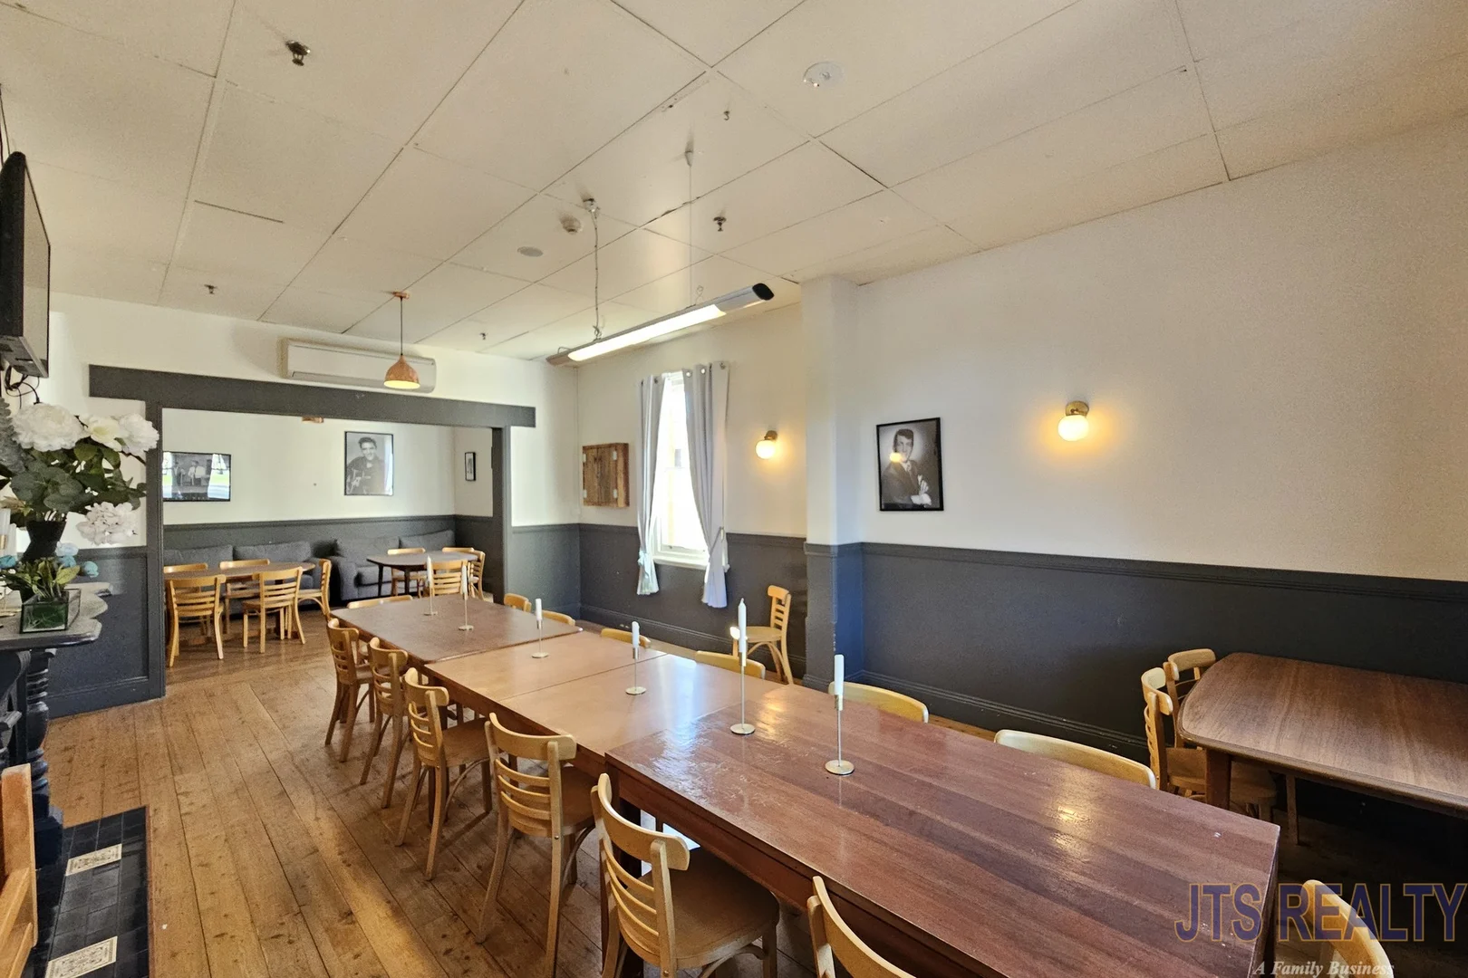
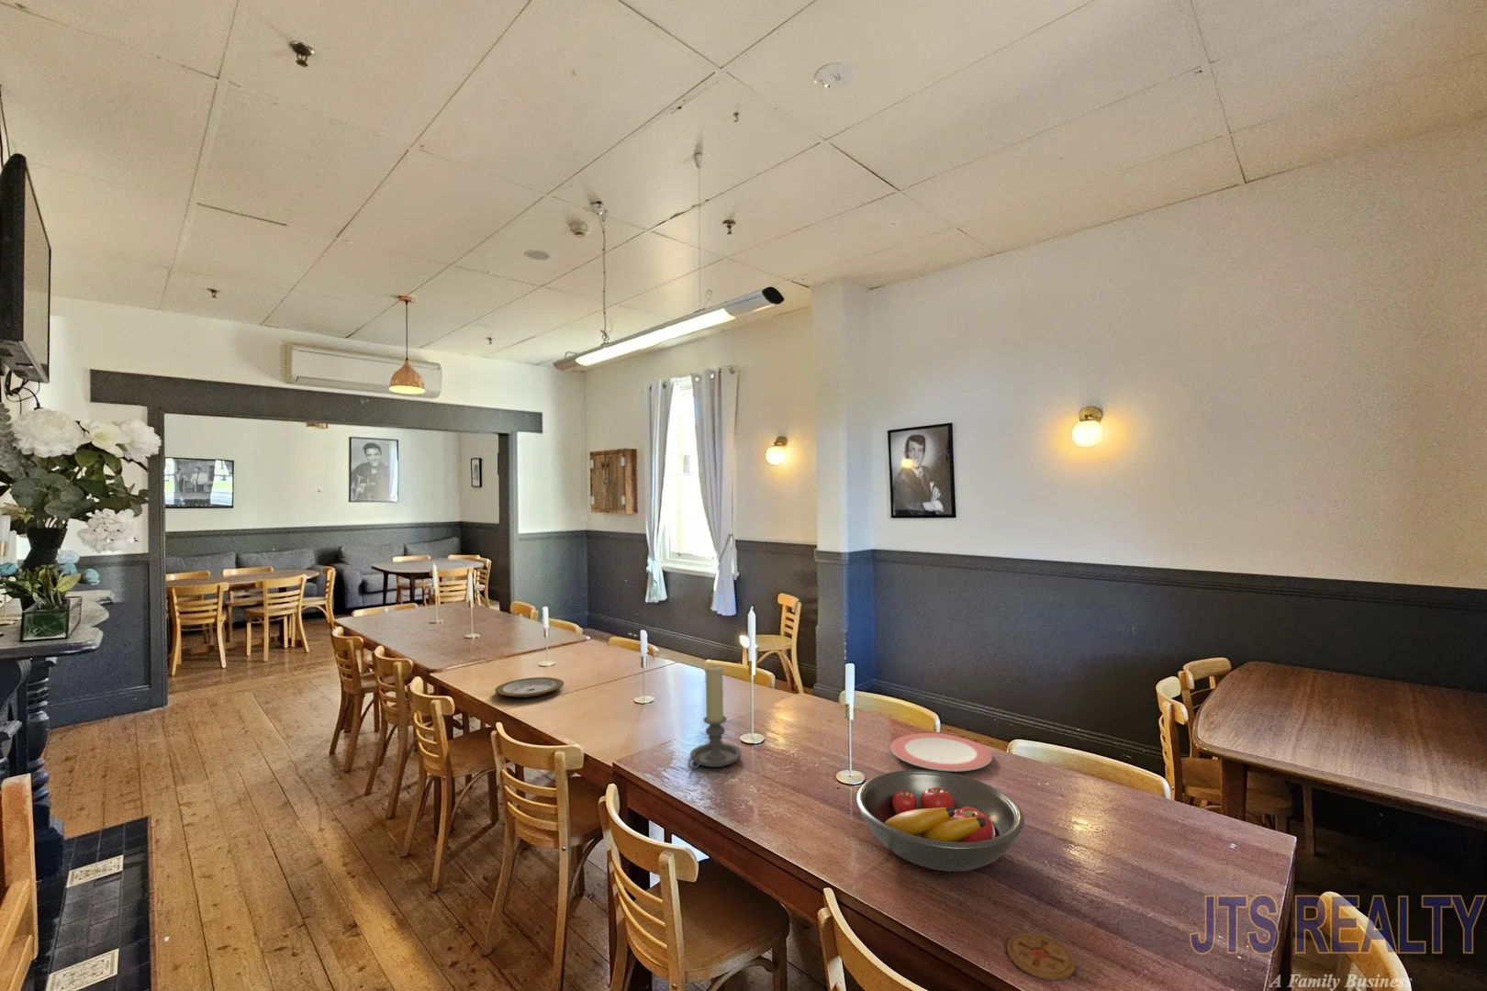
+ coaster [1006,932,1075,981]
+ fruit bowl [854,769,1026,873]
+ plate [493,676,564,698]
+ candle holder [687,665,742,772]
+ plate [890,732,994,773]
